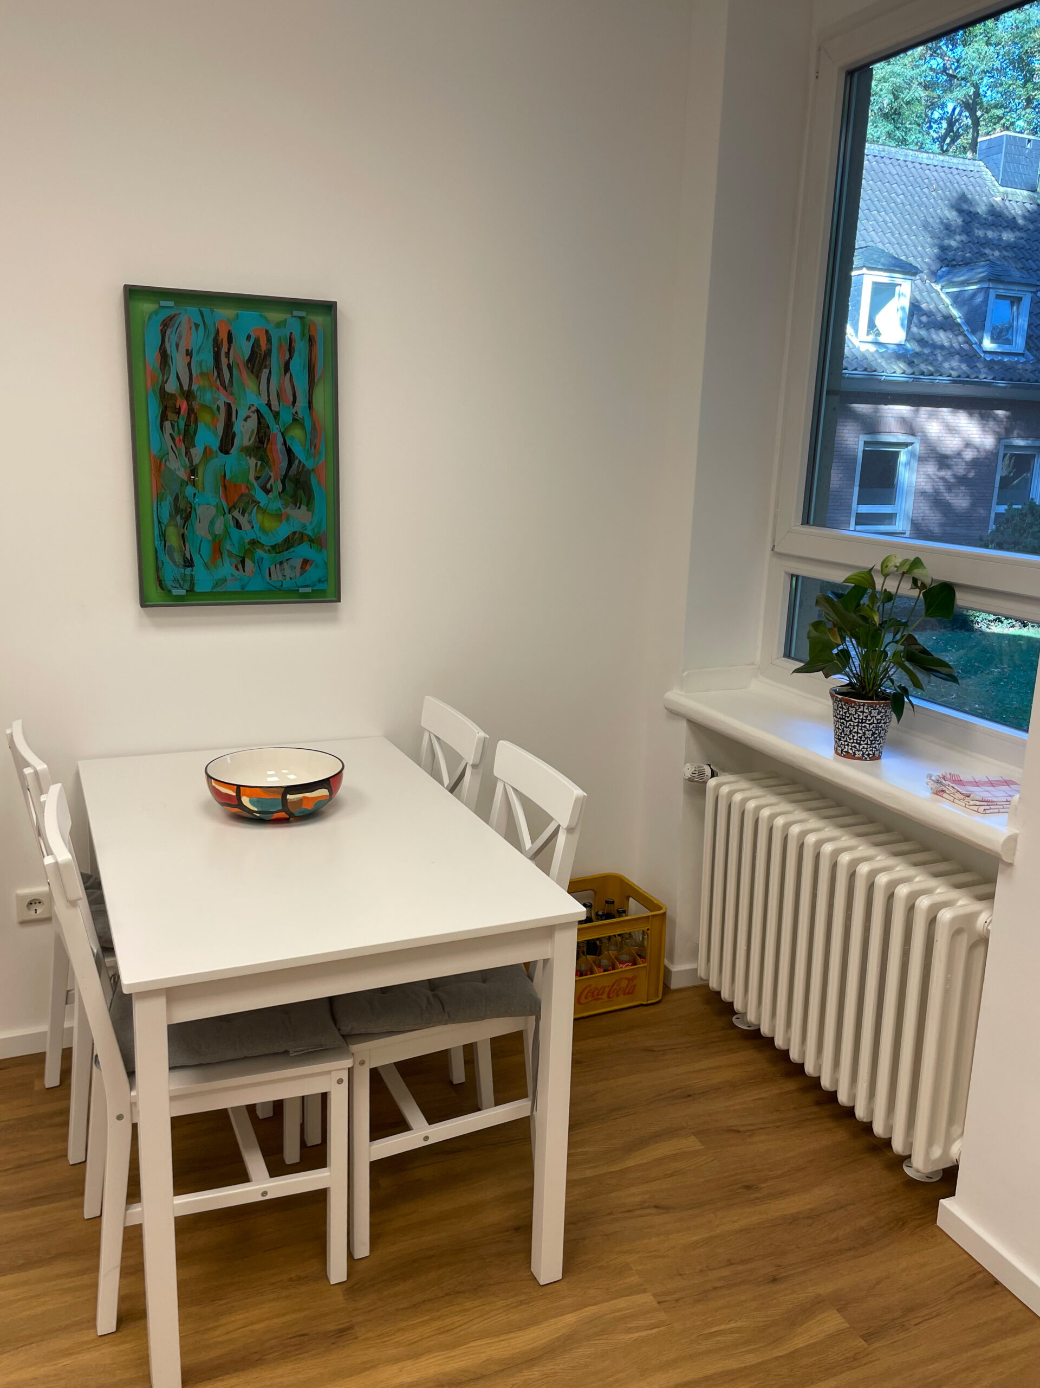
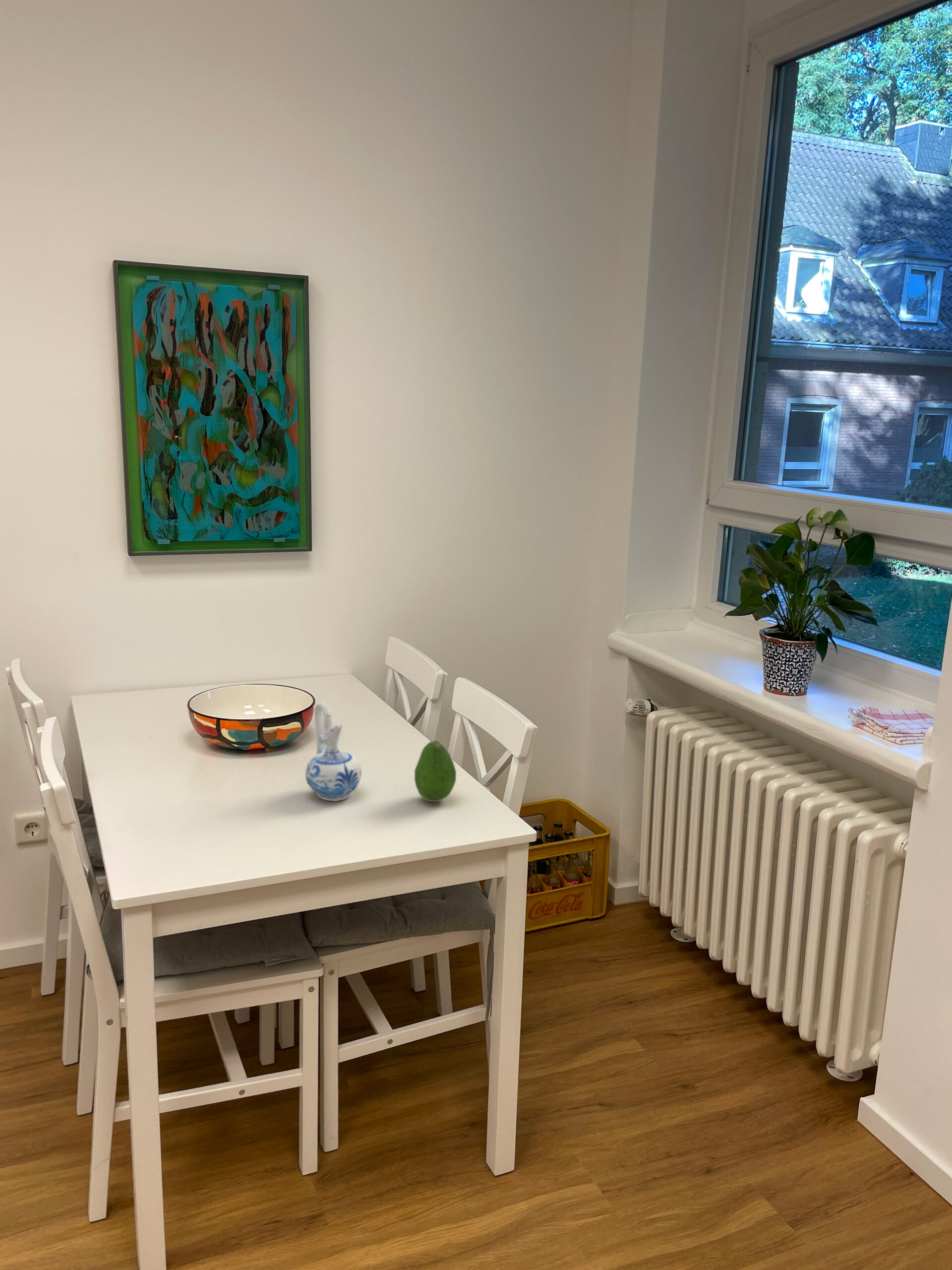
+ fruit [414,740,457,802]
+ ceramic pitcher [305,702,362,802]
